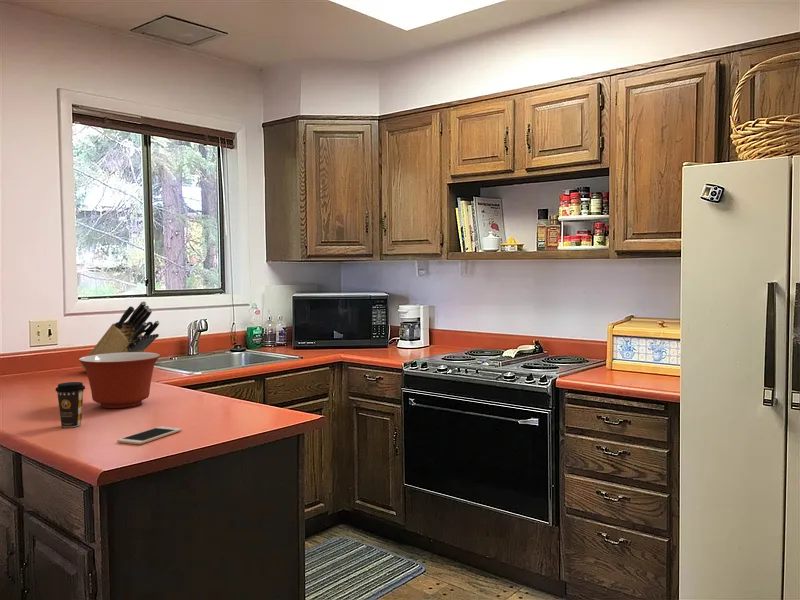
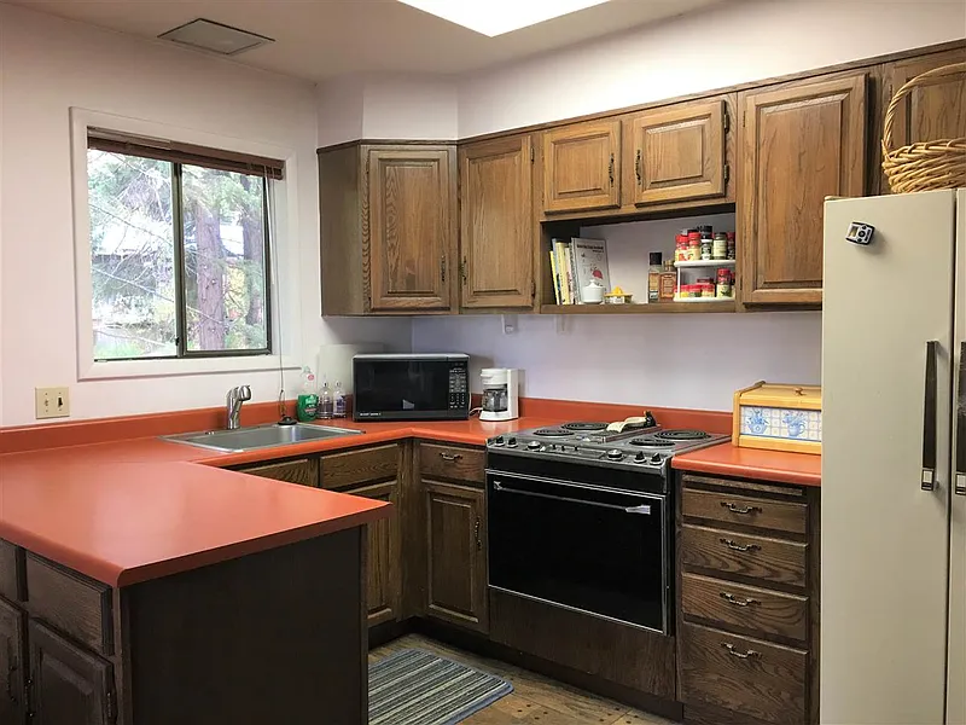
- mixing bowl [78,352,161,409]
- coffee cup [54,381,86,428]
- knife block [80,300,160,372]
- cell phone [116,426,183,445]
